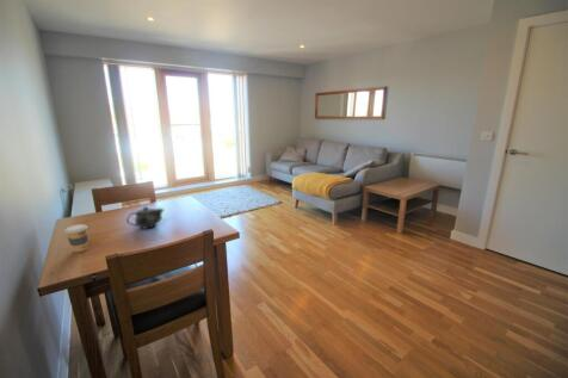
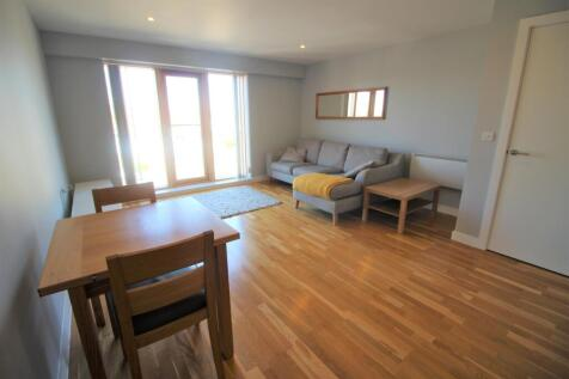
- chinaware [125,205,166,230]
- coffee cup [63,223,89,253]
